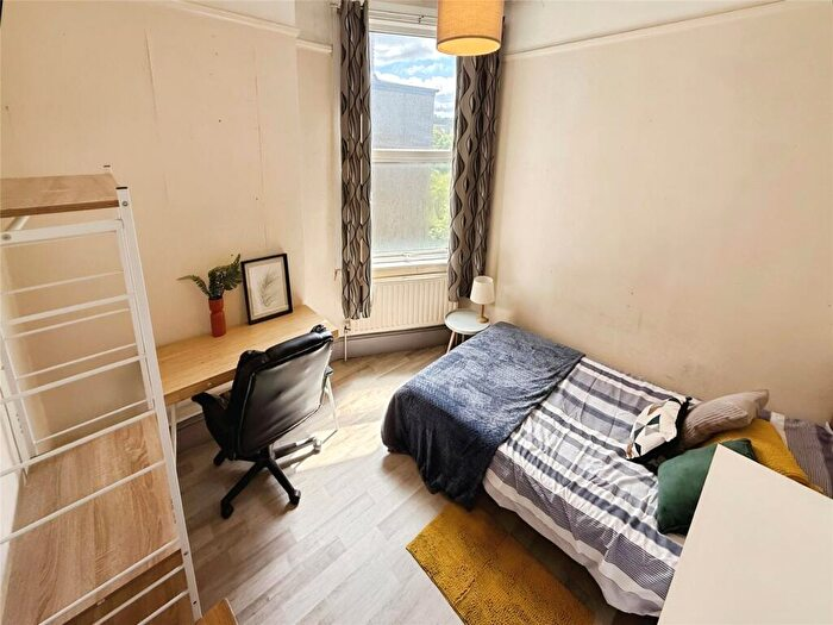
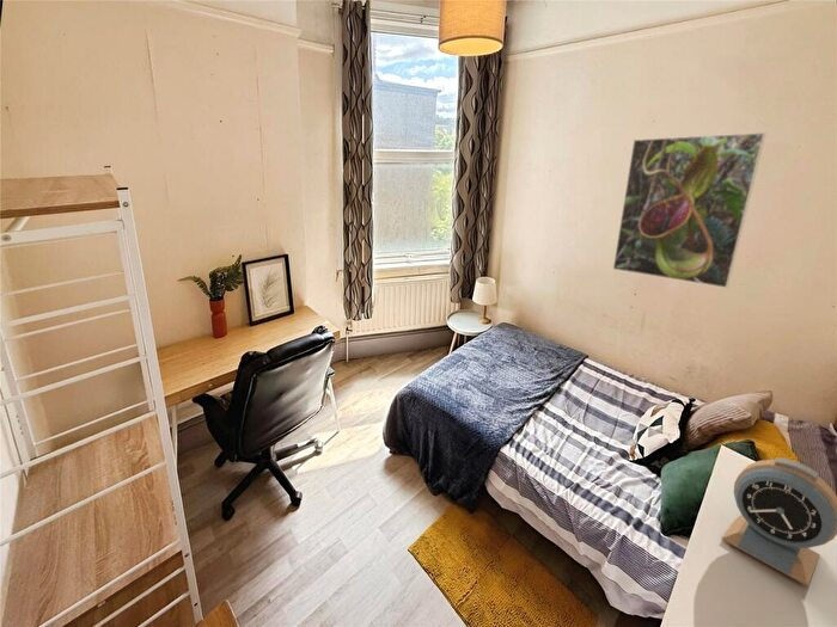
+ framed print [612,131,766,289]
+ alarm clock [721,456,837,588]
